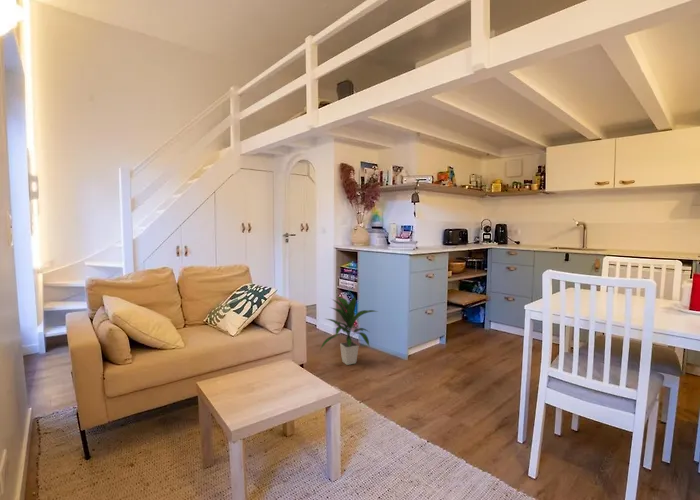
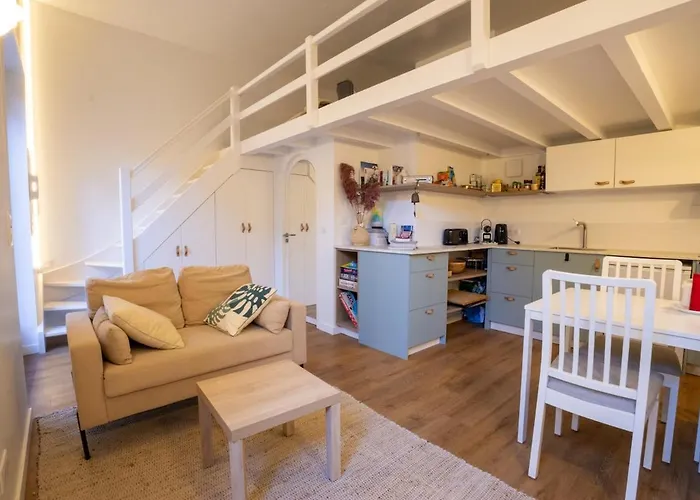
- indoor plant [319,295,378,366]
